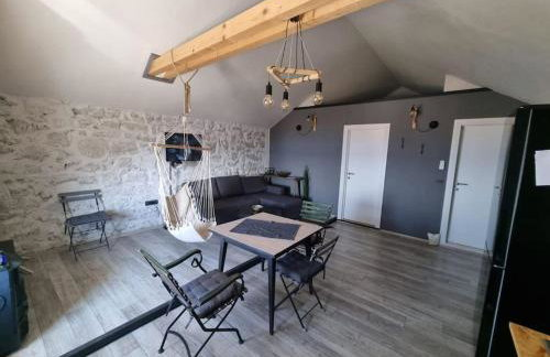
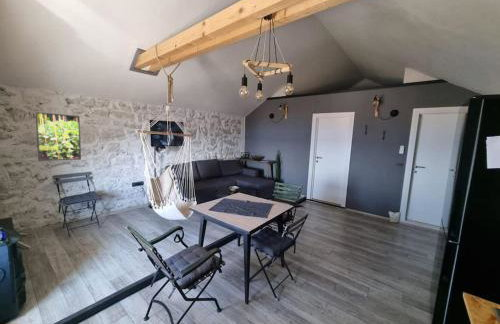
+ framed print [34,111,82,162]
